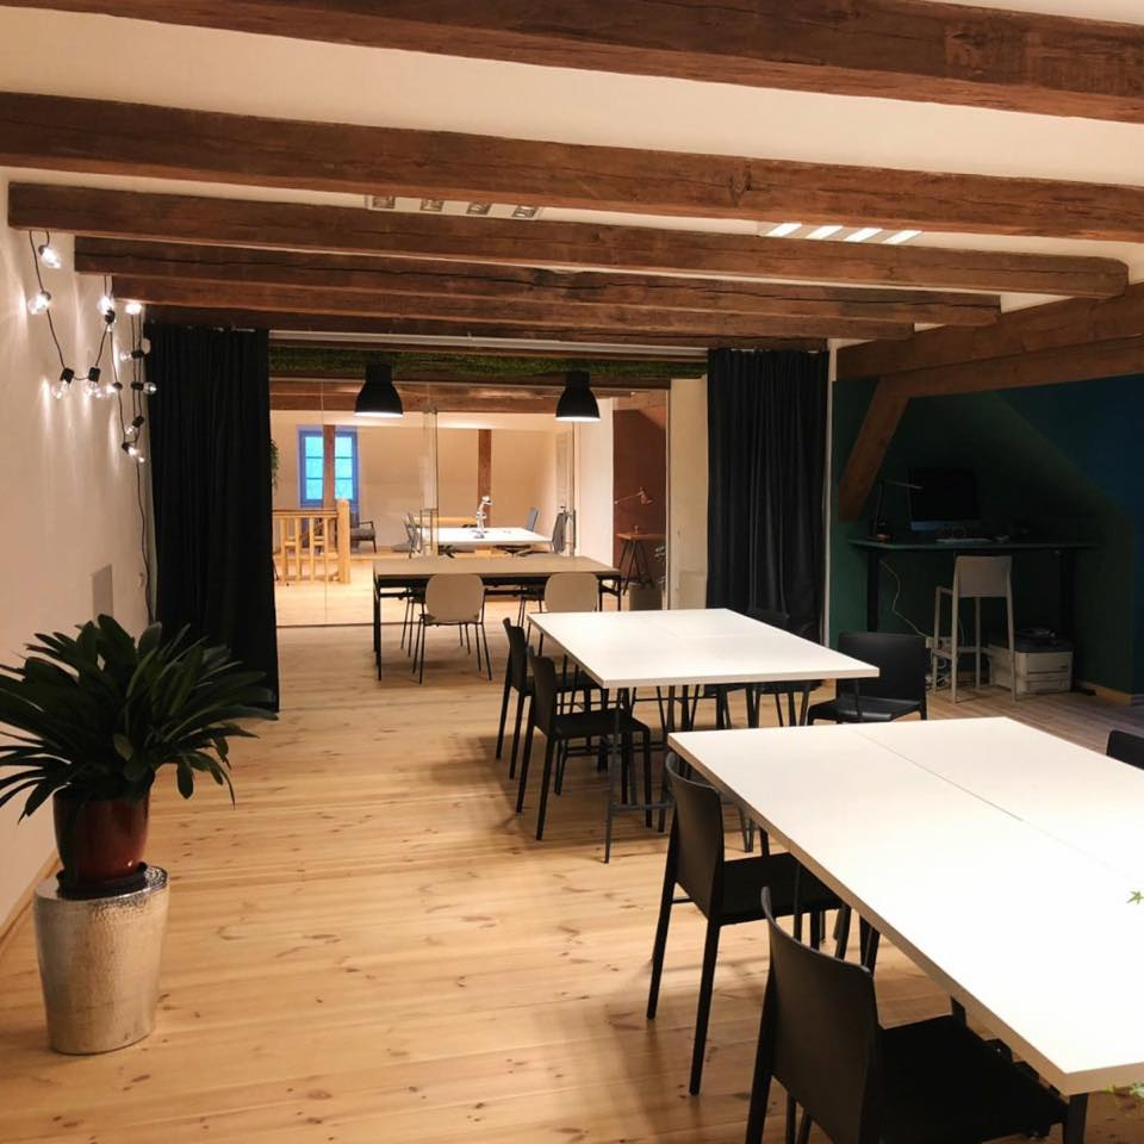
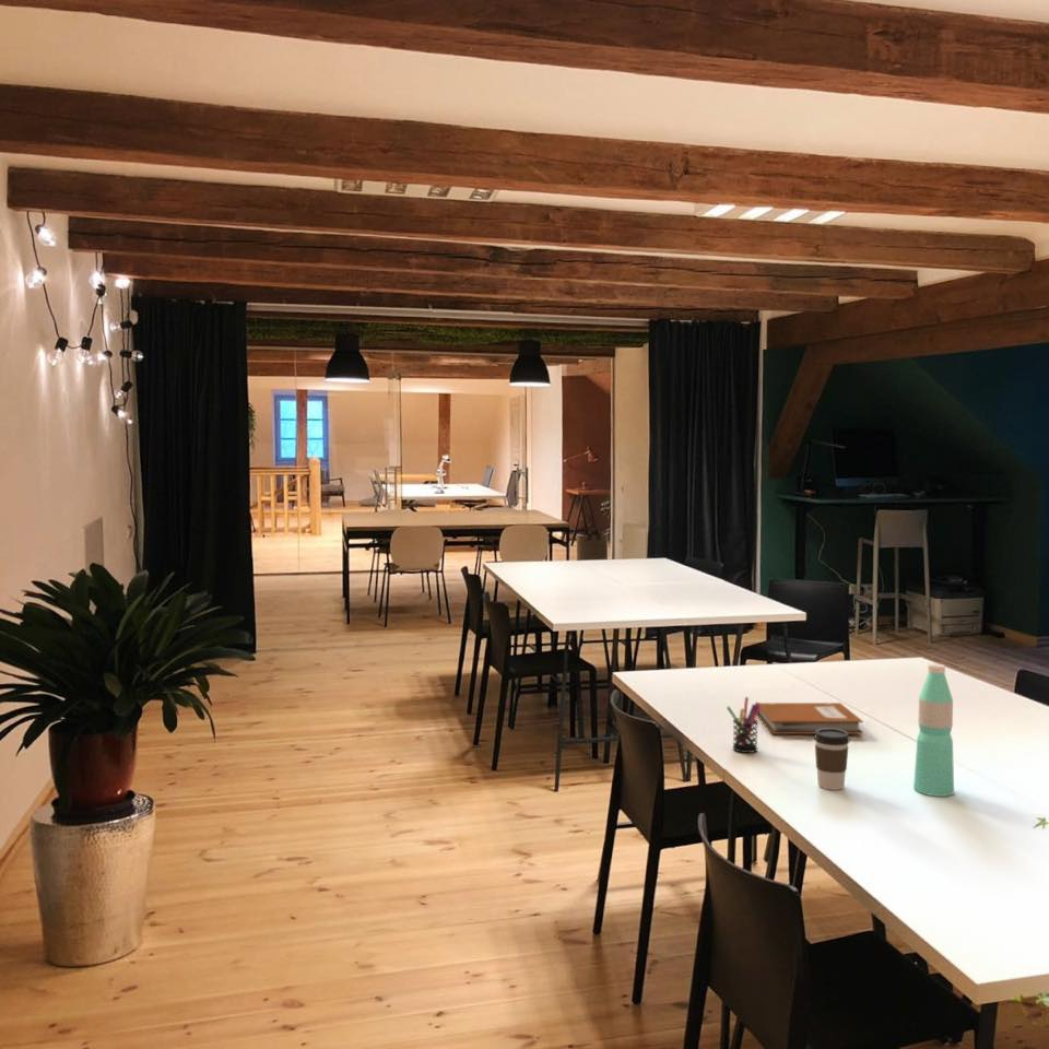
+ pen holder [726,696,761,754]
+ coffee cup [813,729,850,791]
+ notebook [756,702,864,735]
+ water bottle [912,662,955,798]
